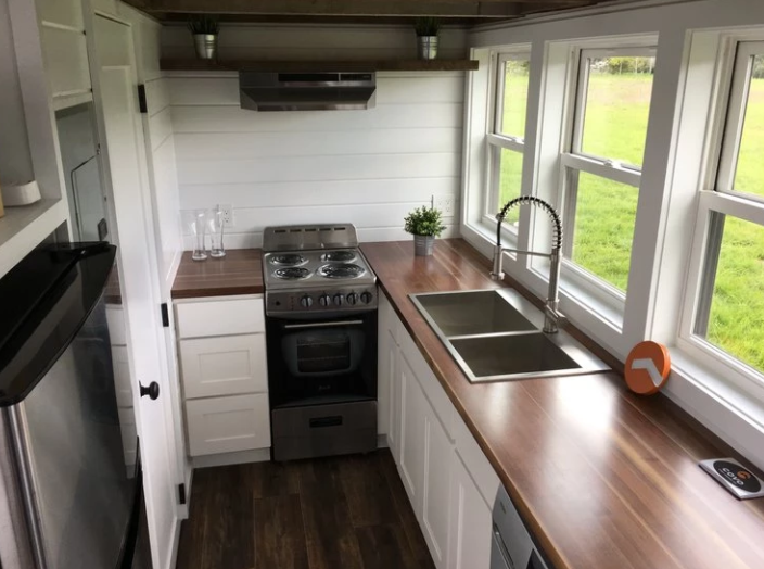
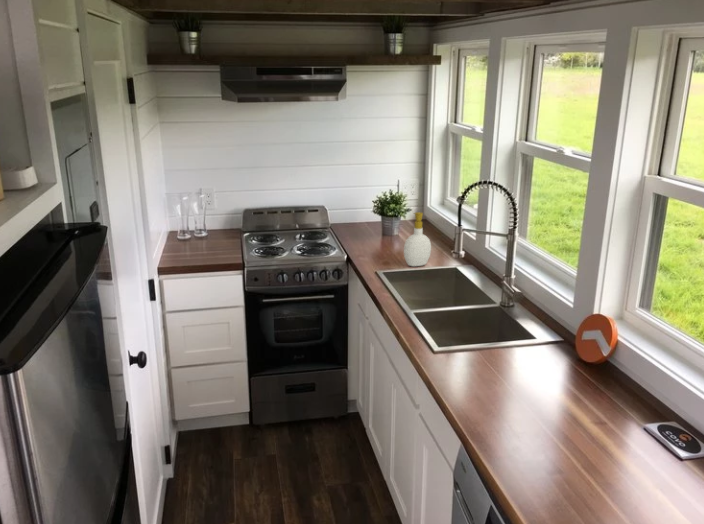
+ soap bottle [403,211,432,267]
